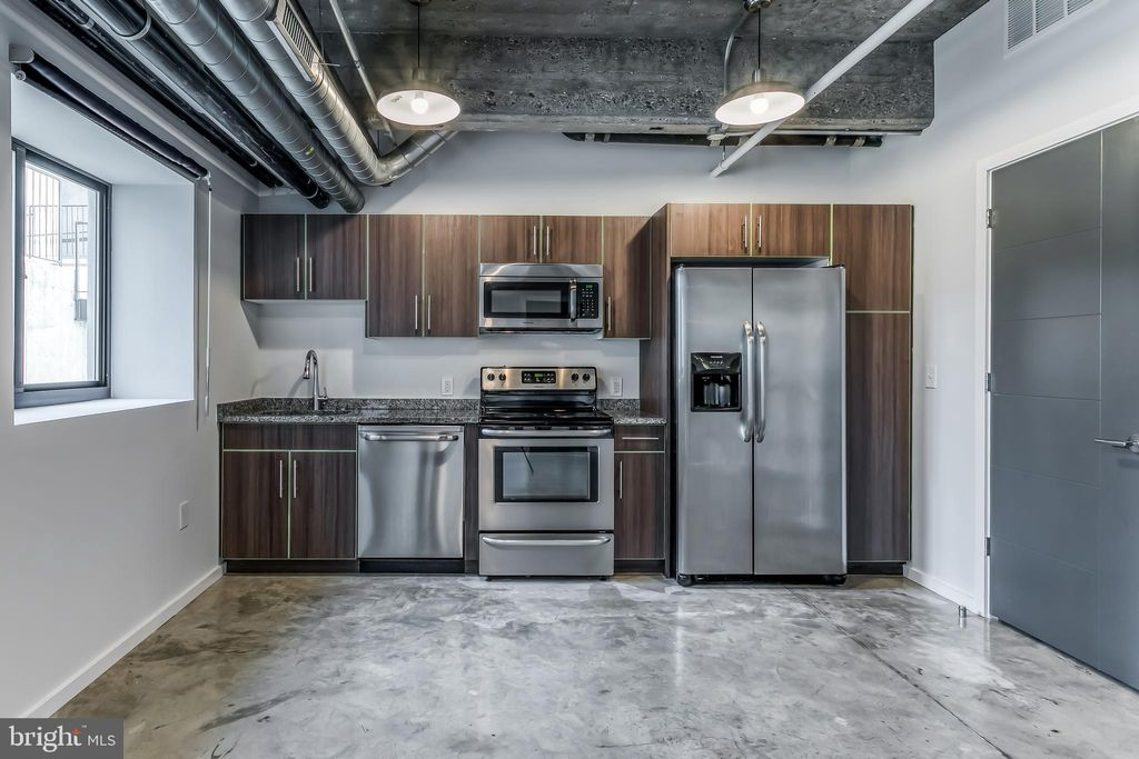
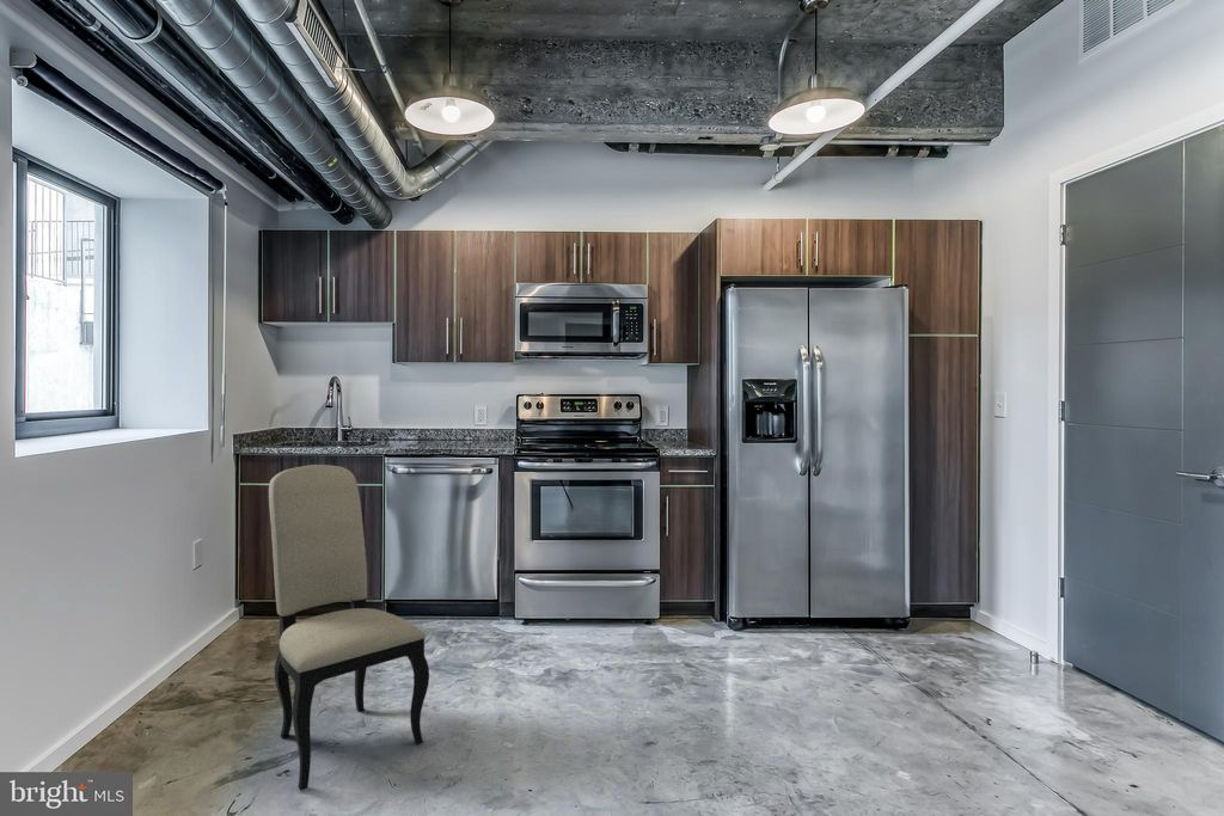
+ dining chair [268,464,430,792]
